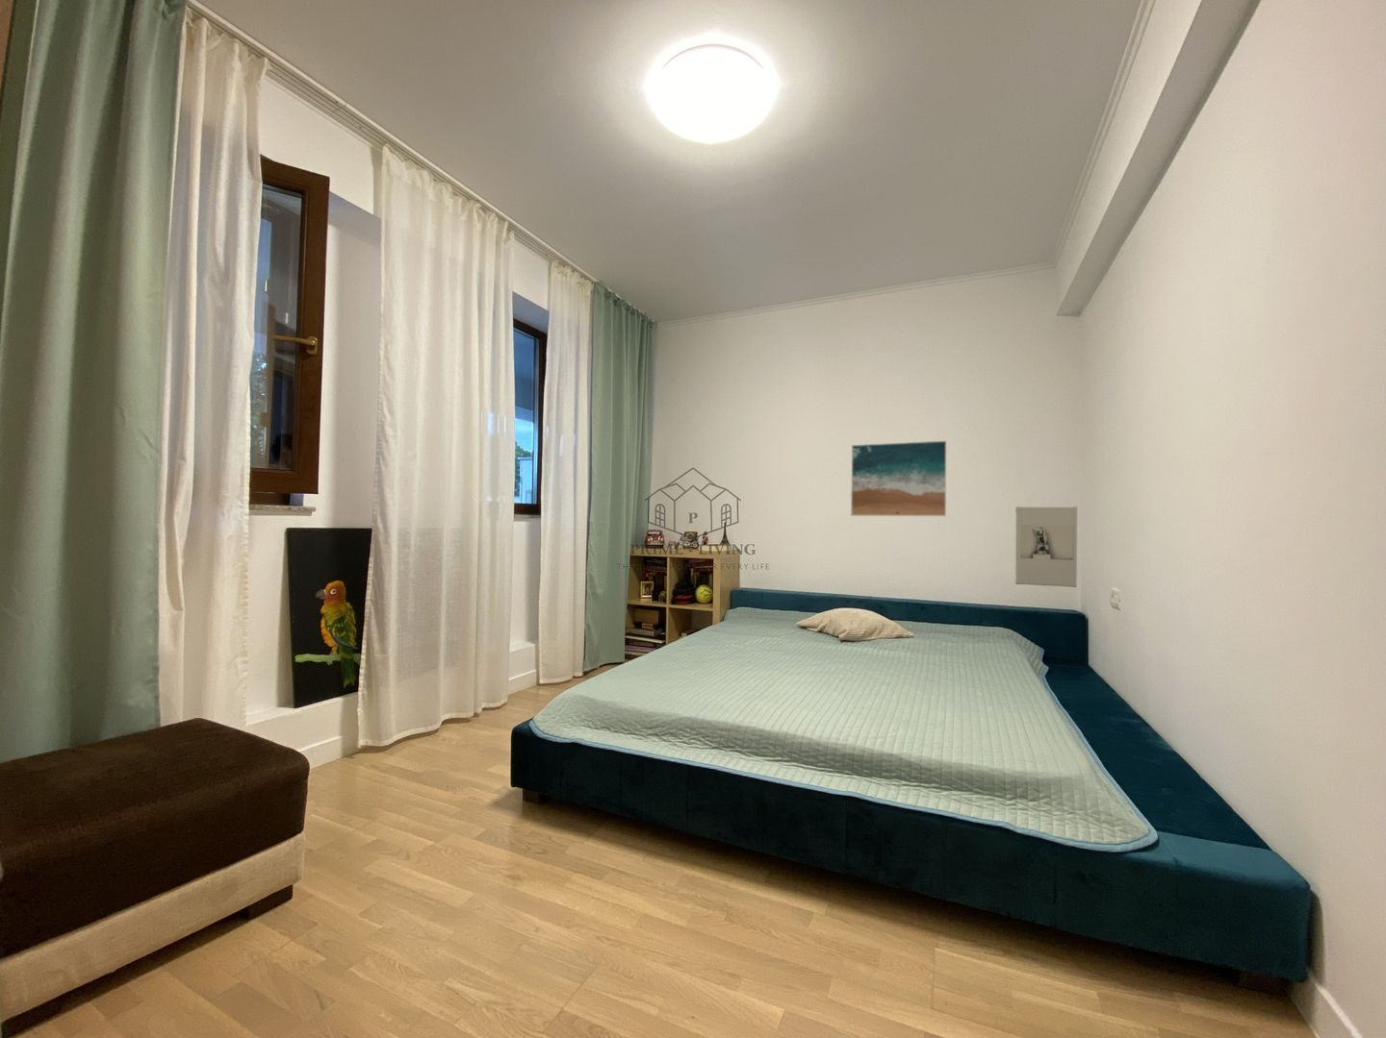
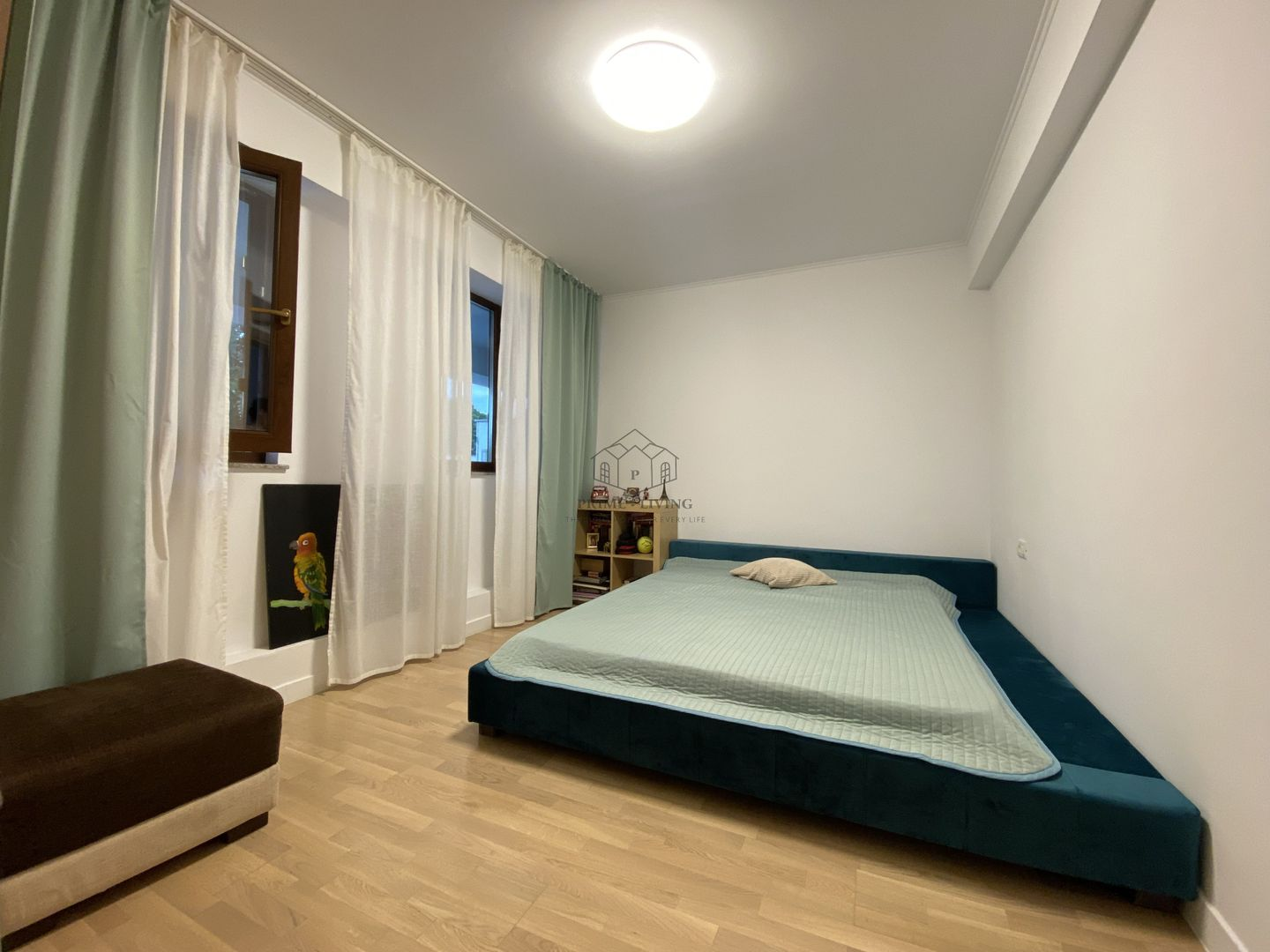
- wall sculpture [1015,506,1078,588]
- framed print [850,440,947,517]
